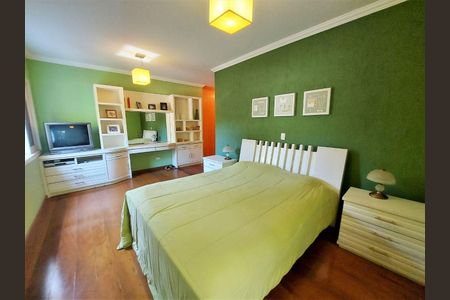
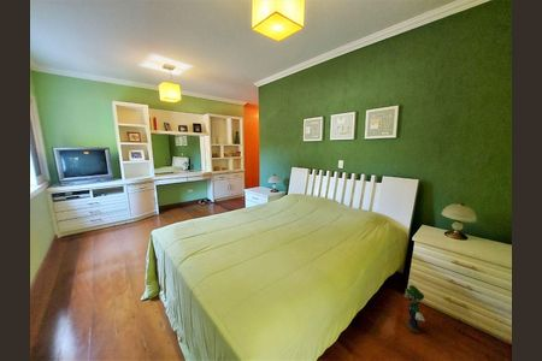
+ plush toy [403,284,426,335]
